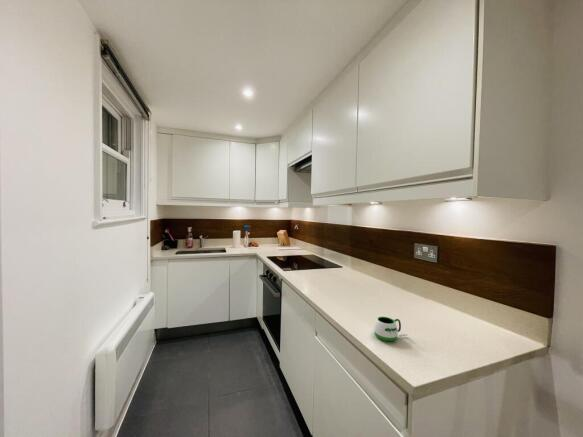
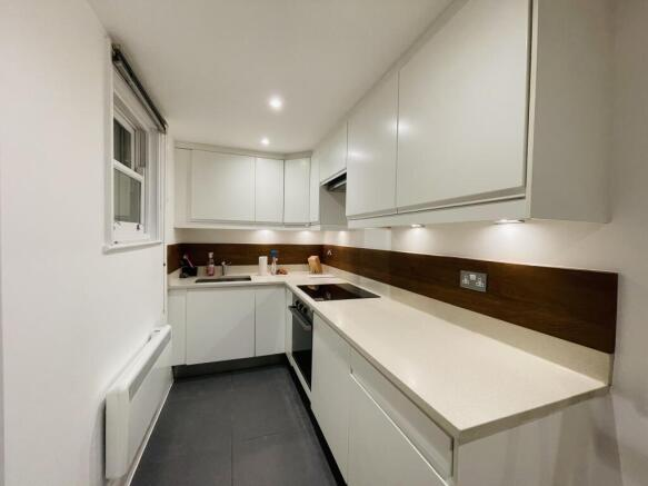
- mug [373,316,409,342]
